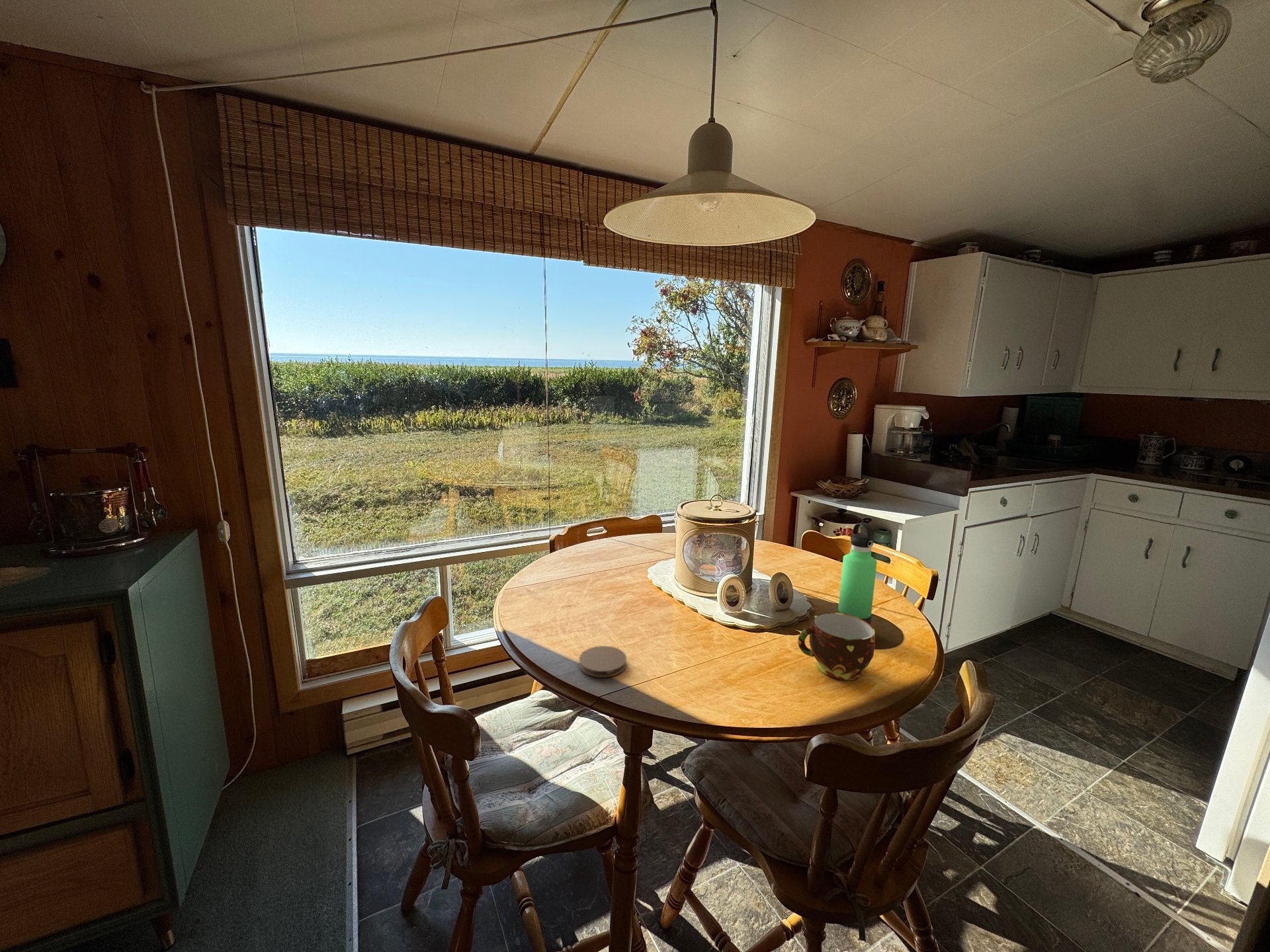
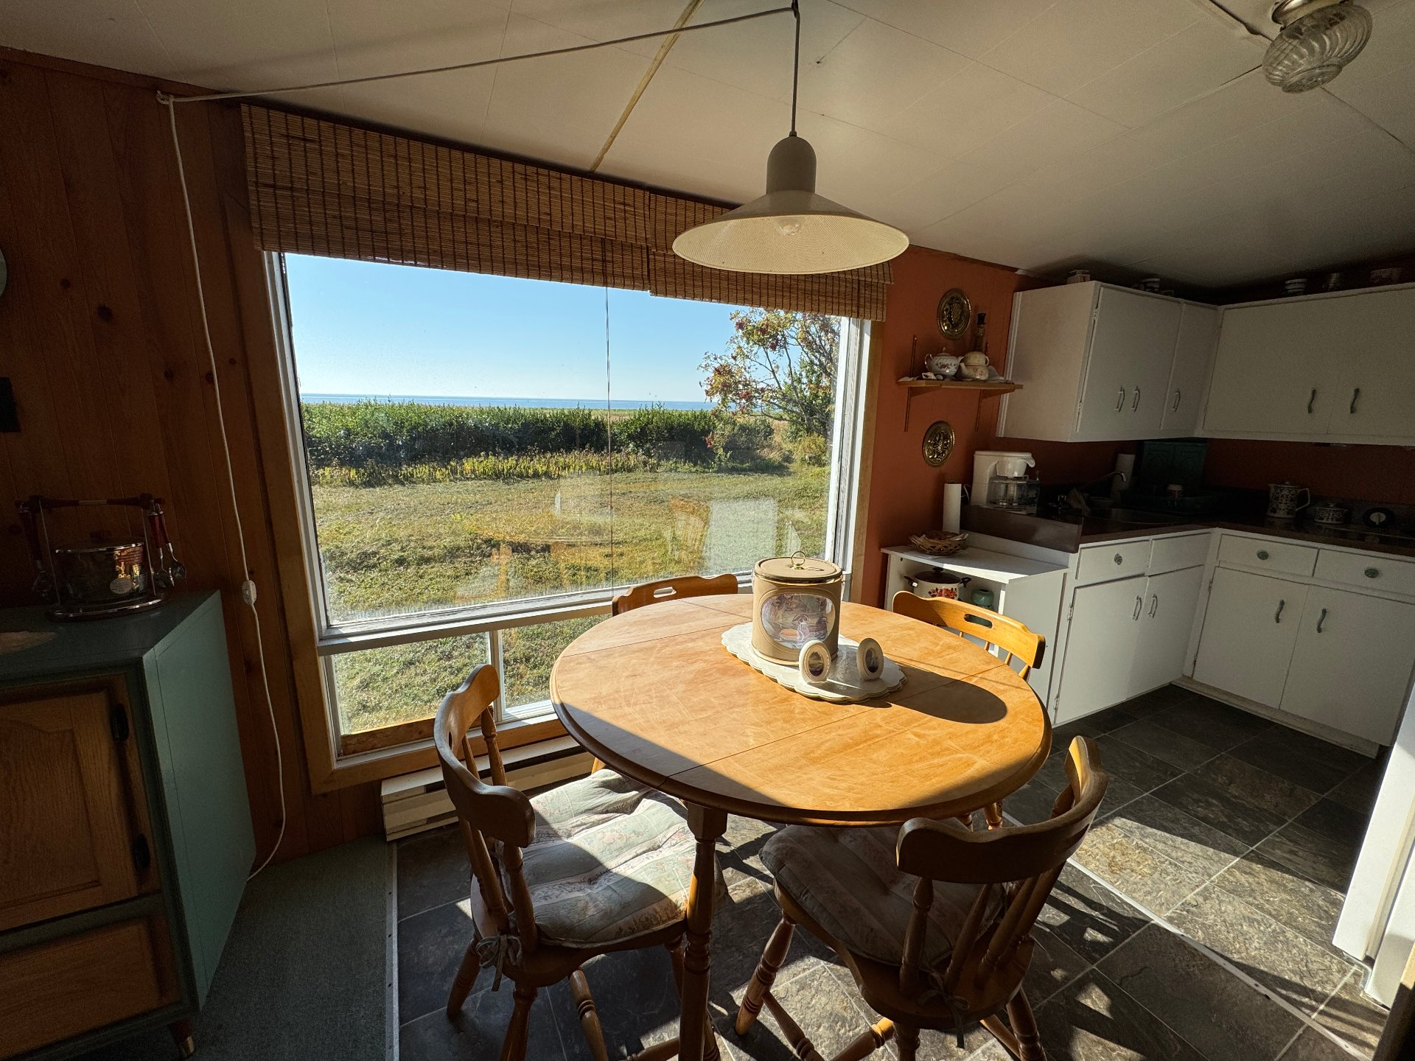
- thermos bottle [837,522,878,625]
- coaster [579,645,627,678]
- cup [797,612,876,681]
